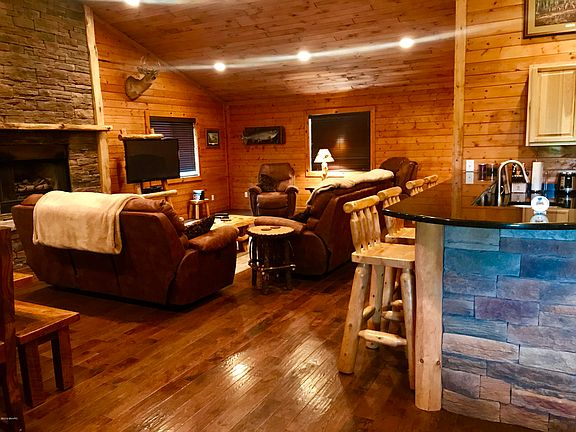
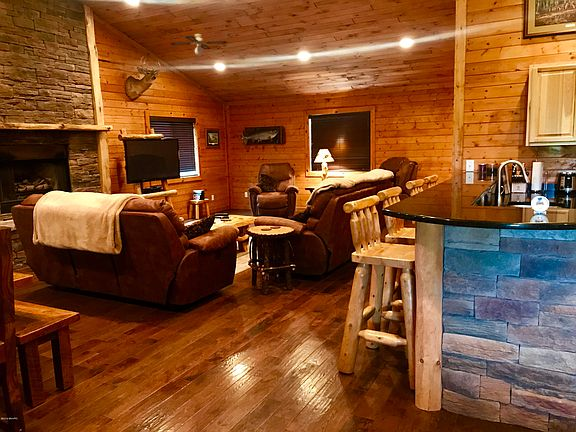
+ ceiling fan [170,33,228,57]
